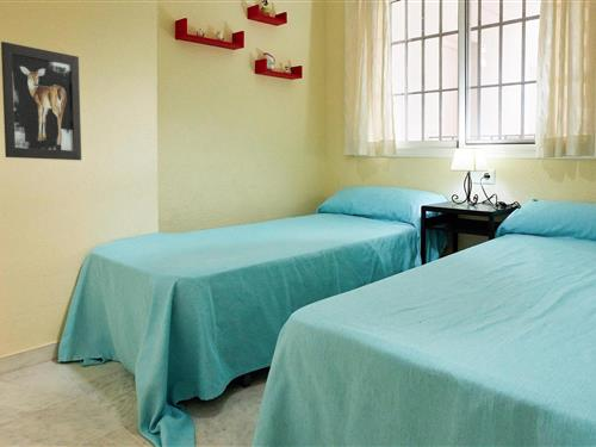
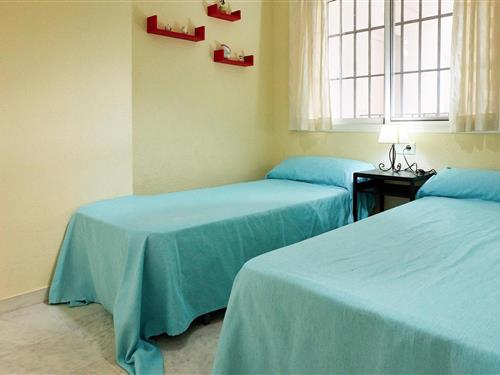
- wall art [0,41,82,161]
